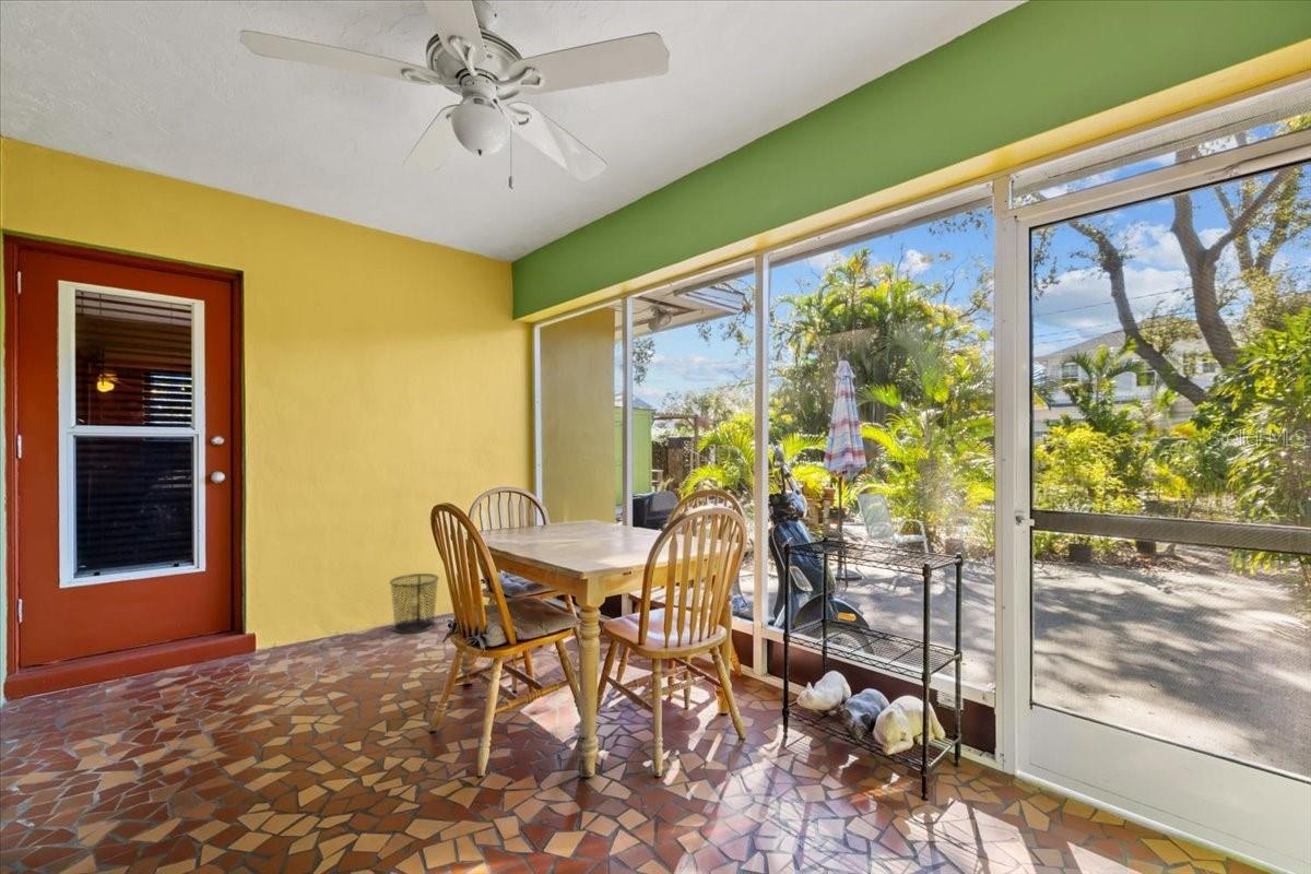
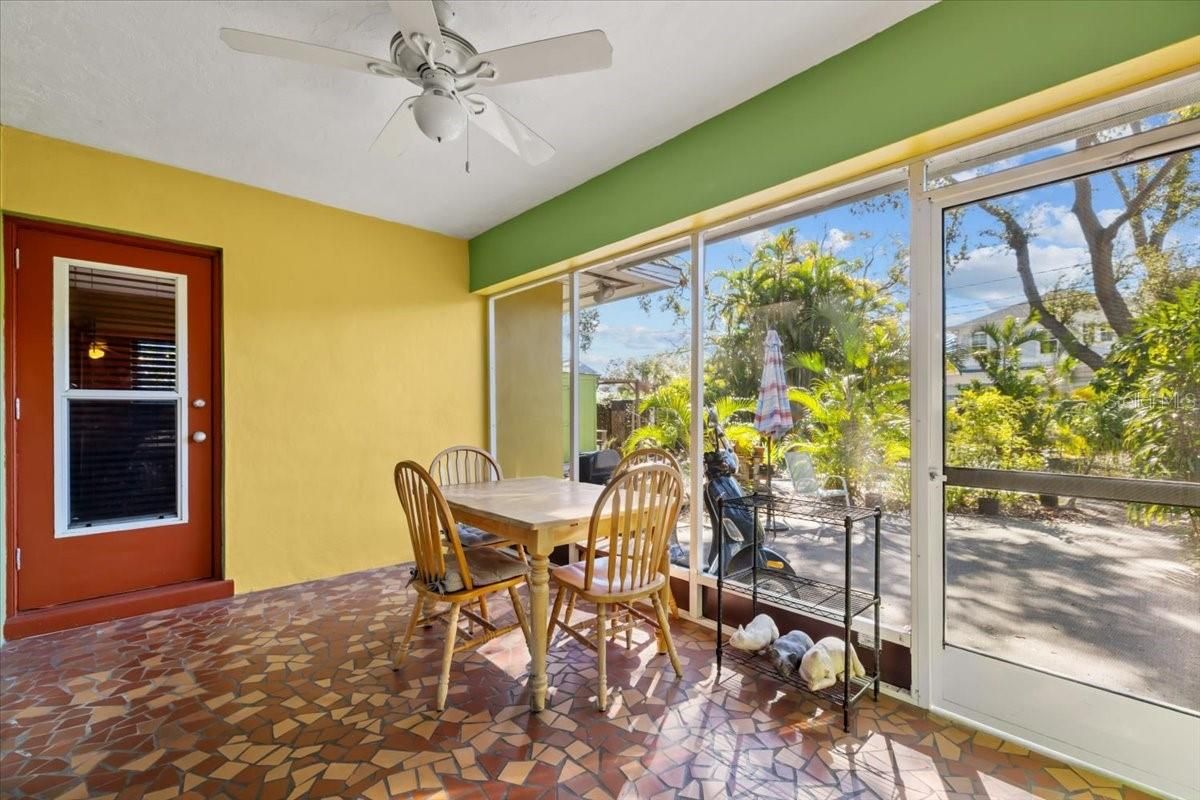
- waste bin [389,572,440,635]
